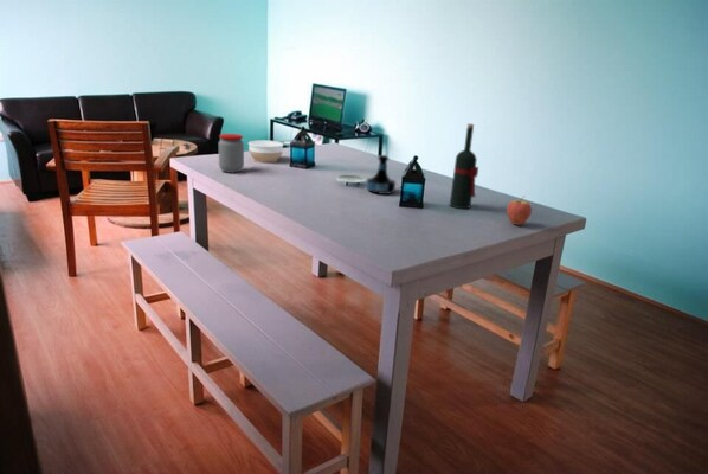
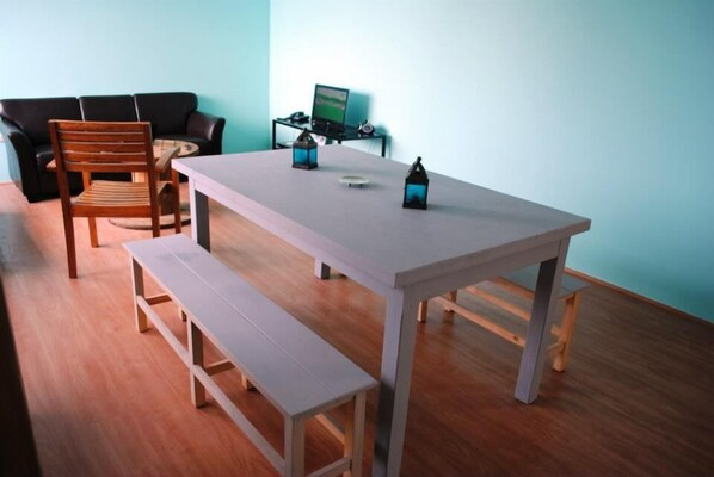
- bowl [247,139,284,164]
- fruit [506,196,533,226]
- jar [218,133,245,174]
- tequila bottle [366,154,397,196]
- wine bottle [449,123,479,210]
